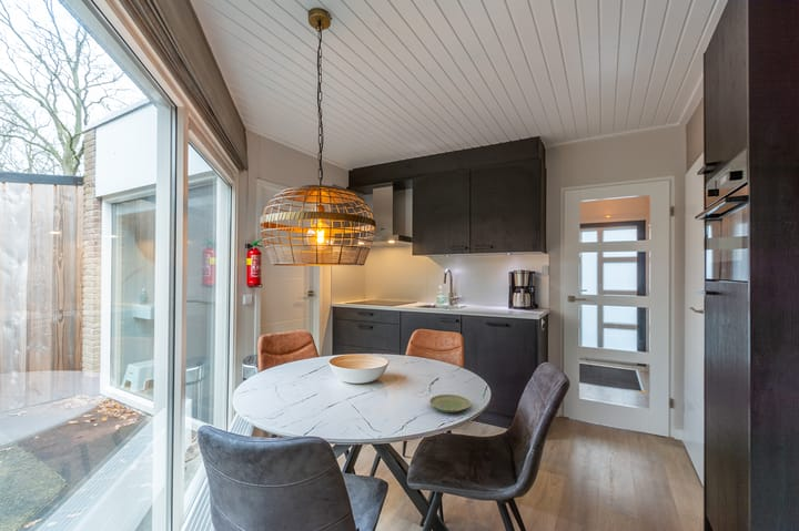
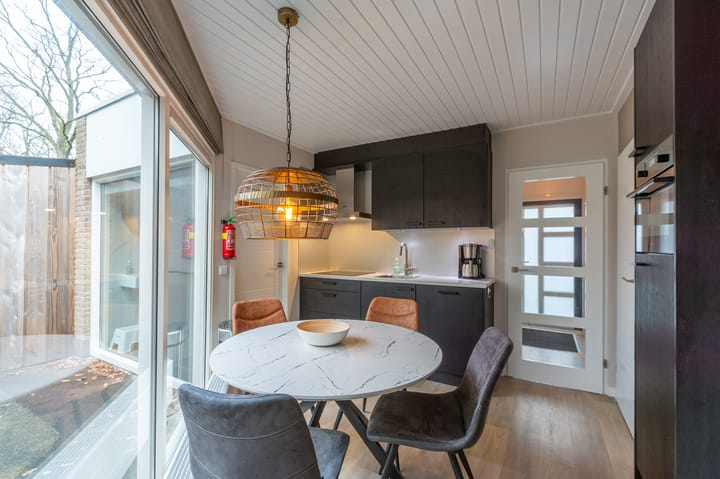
- plate [428,394,472,413]
